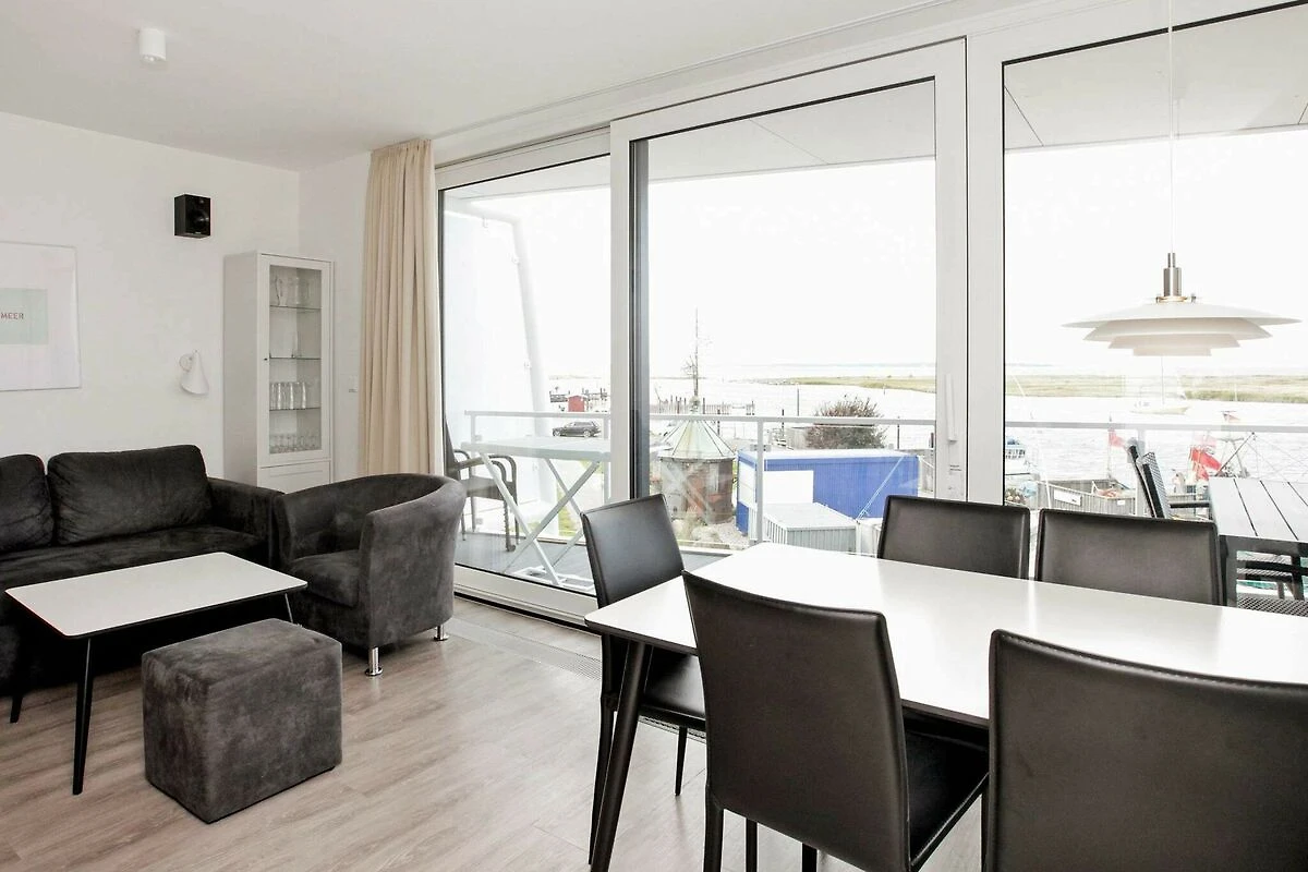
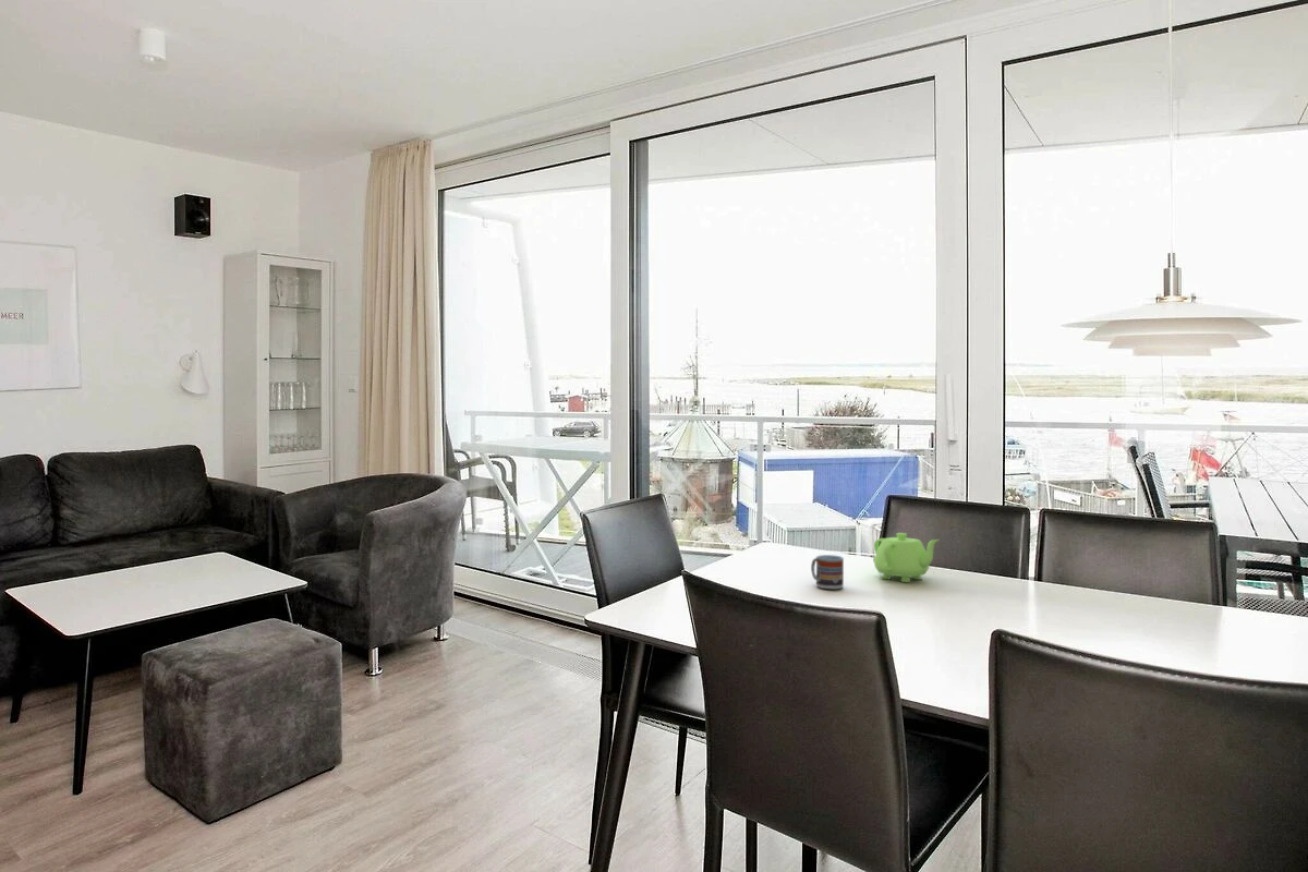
+ teapot [872,532,941,583]
+ cup [810,554,845,590]
